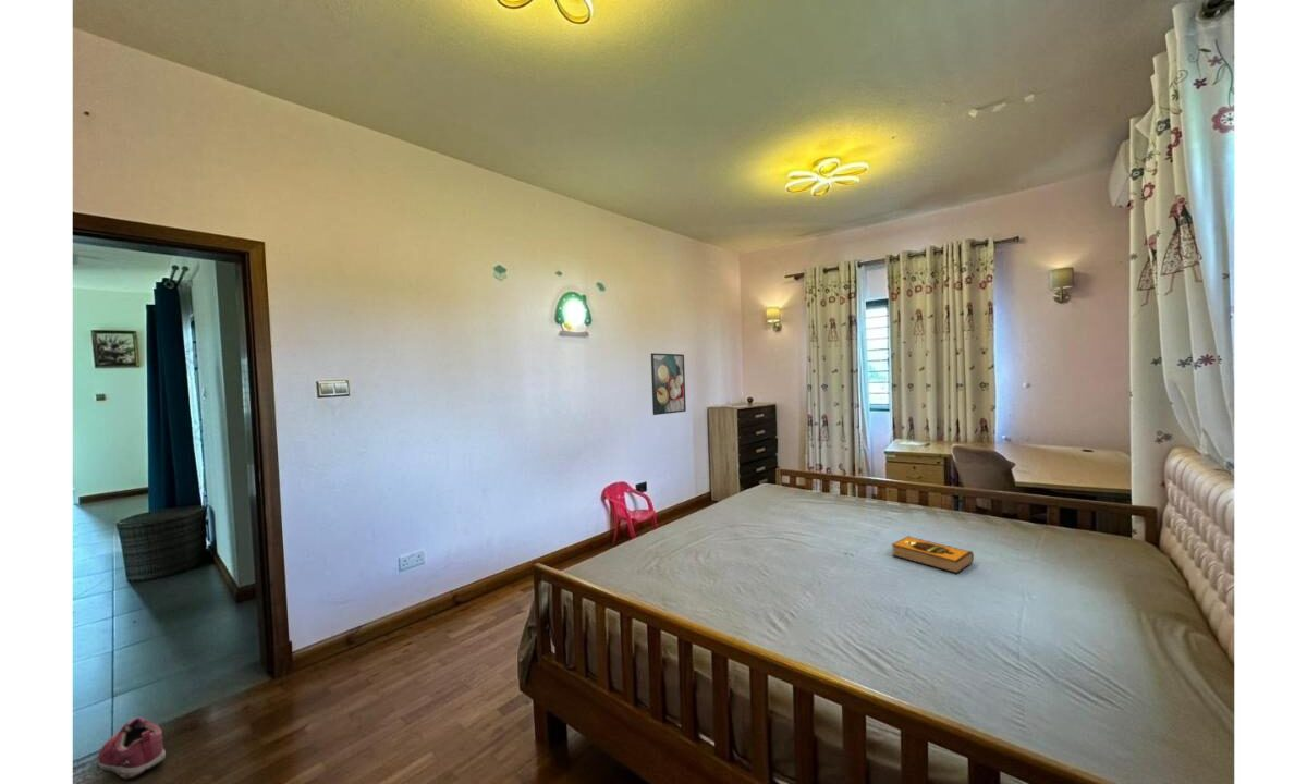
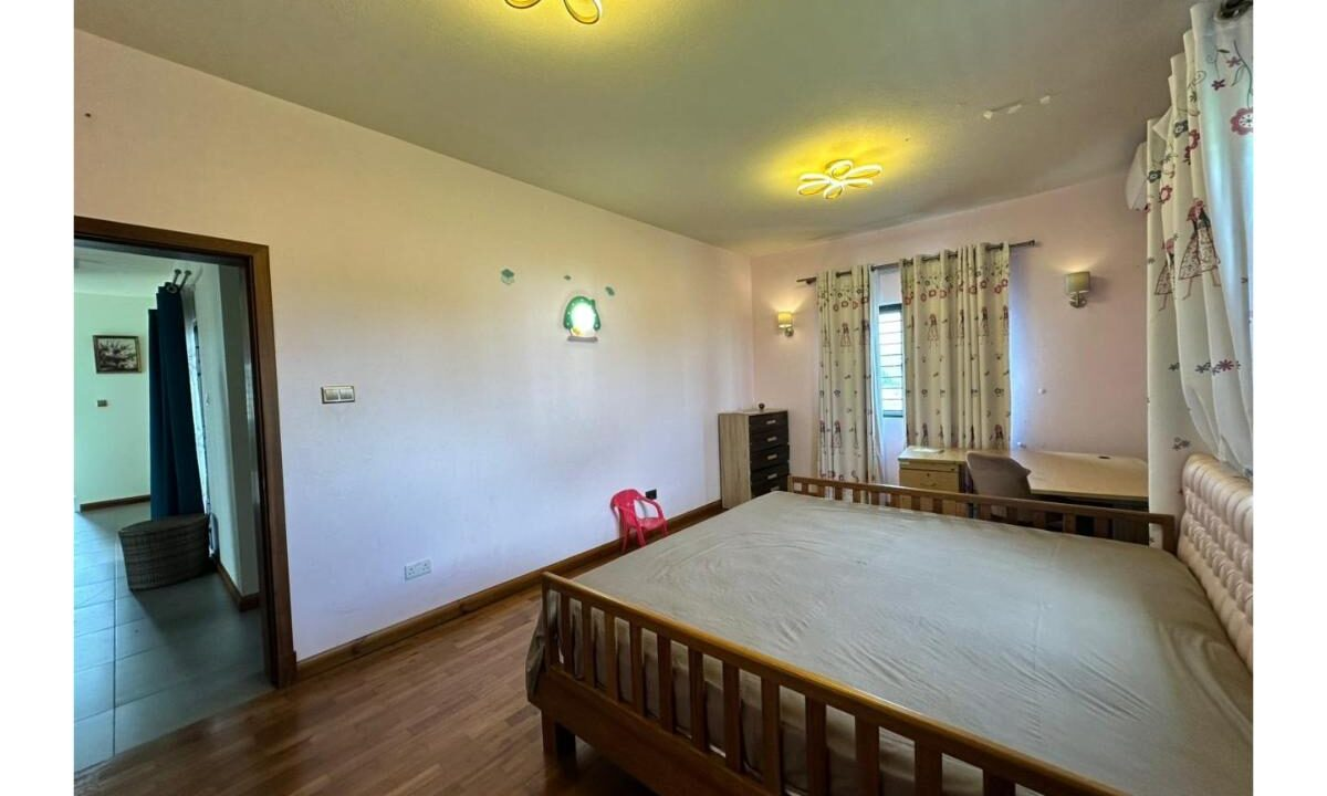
- hardback book [890,535,975,575]
- shoe [97,715,167,781]
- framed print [650,352,687,416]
